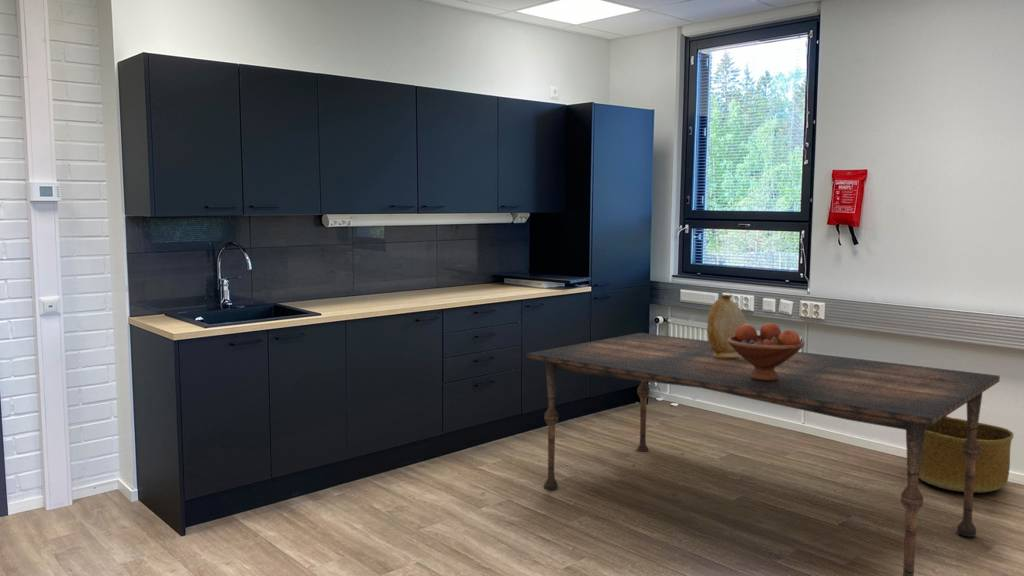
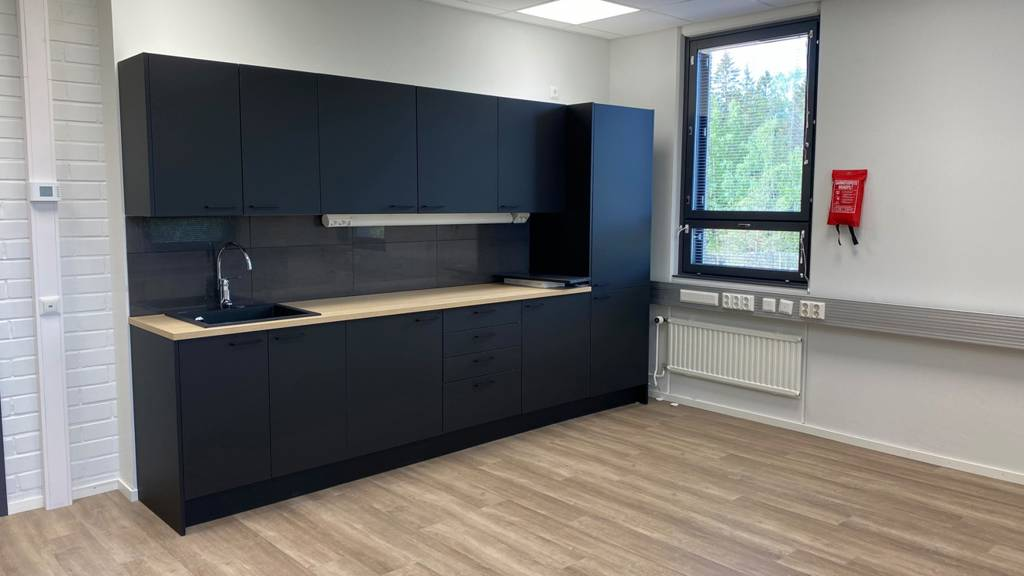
- fruit bowl [727,322,805,381]
- basket [919,416,1015,494]
- dining table [525,332,1001,576]
- vase [706,293,747,359]
